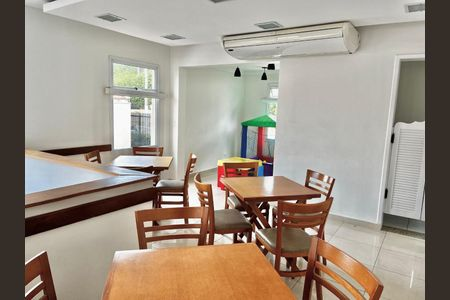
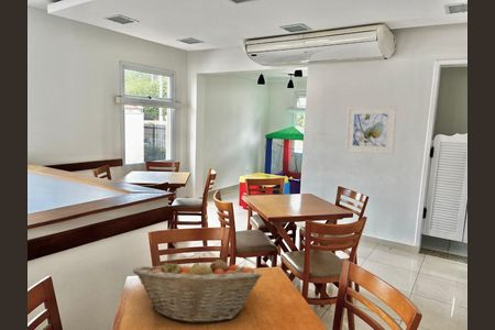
+ fruit basket [132,255,263,324]
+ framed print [344,105,397,155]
